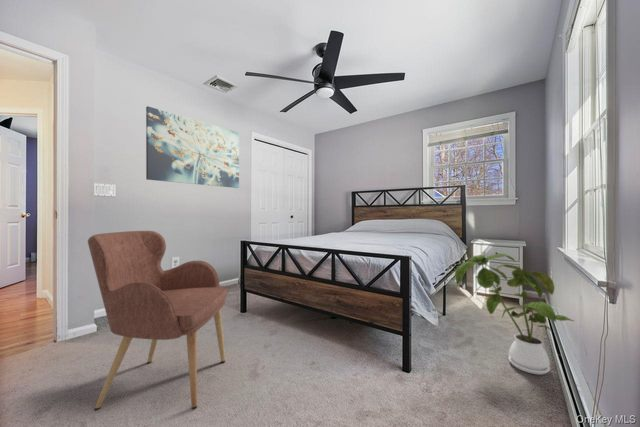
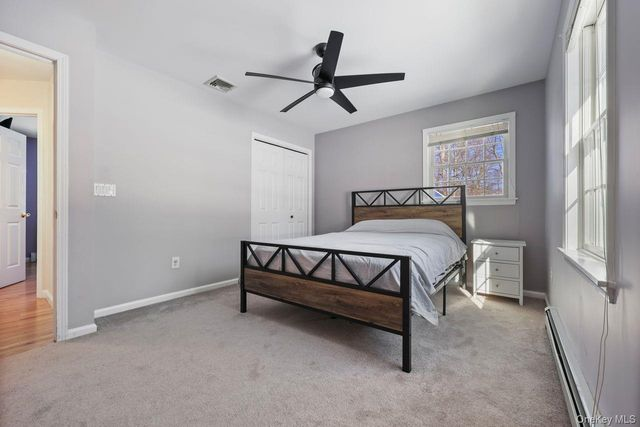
- wall art [145,105,240,189]
- house plant [454,253,575,376]
- armchair [87,230,228,411]
